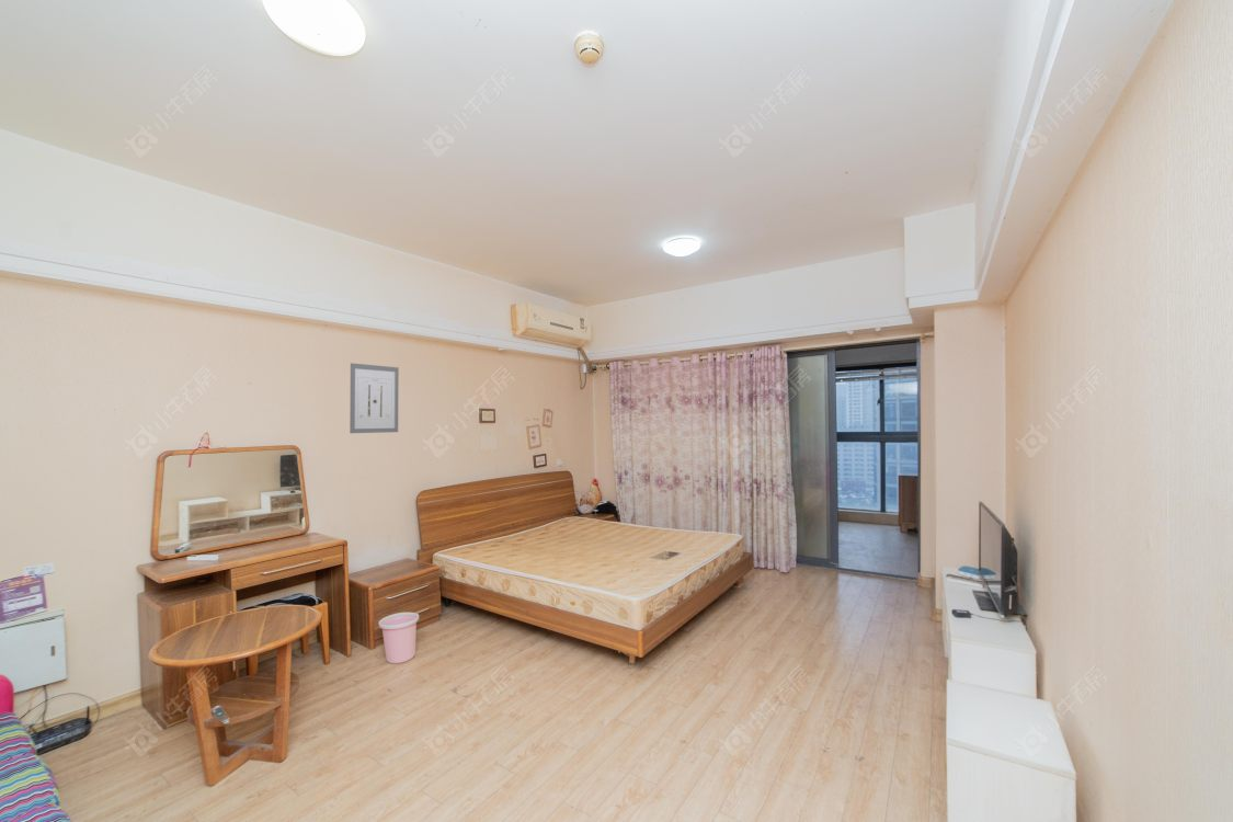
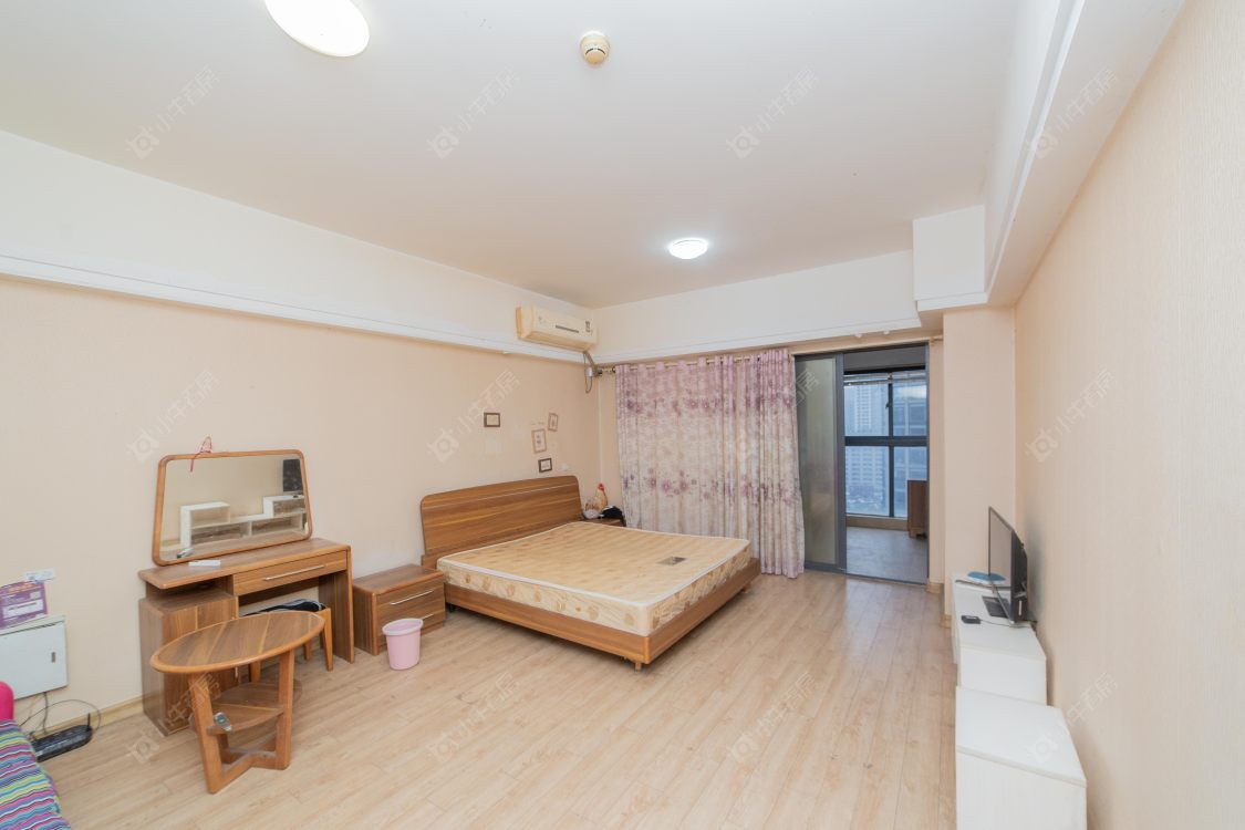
- wall art [349,362,400,434]
